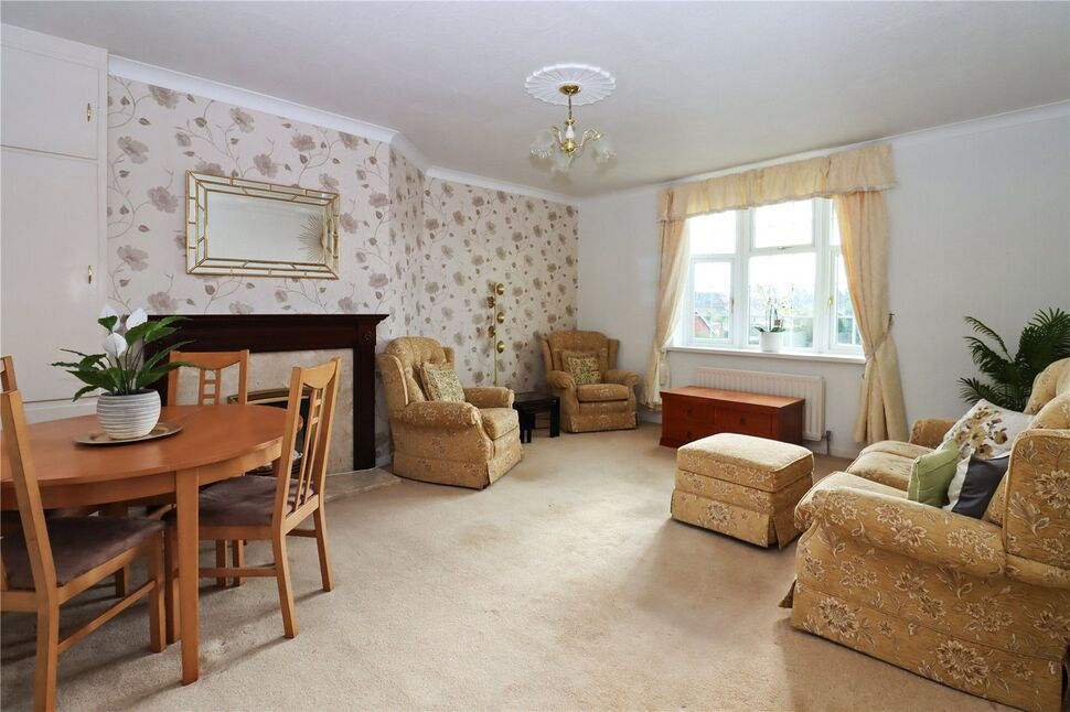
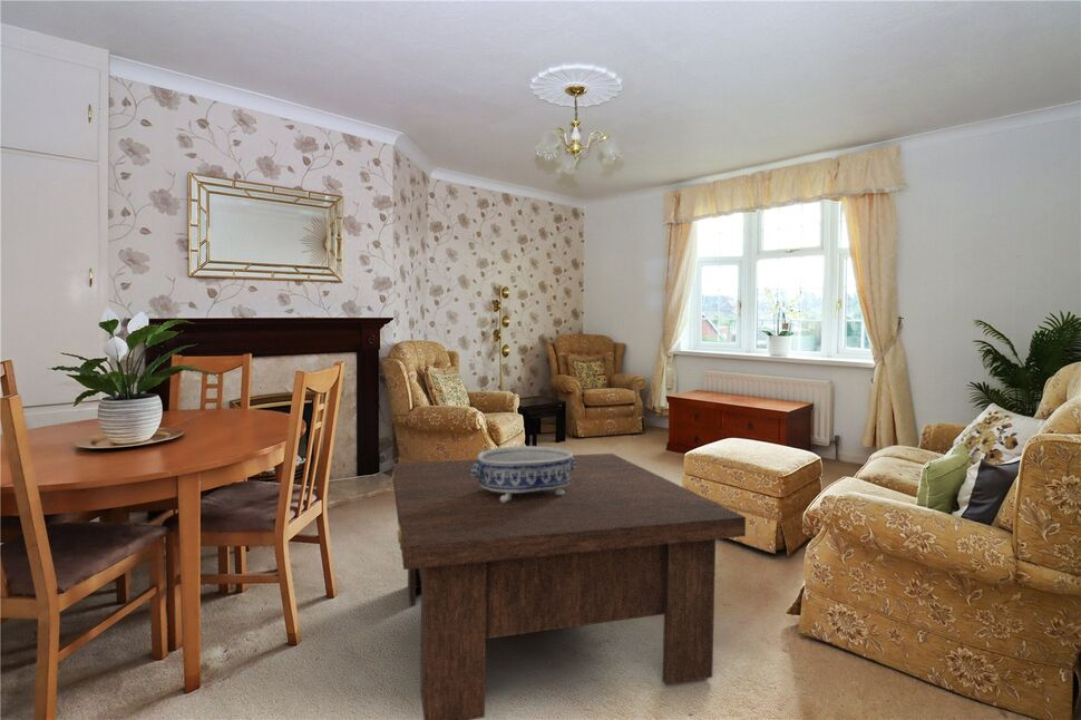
+ decorative bowl [471,445,576,503]
+ coffee table [390,453,747,720]
